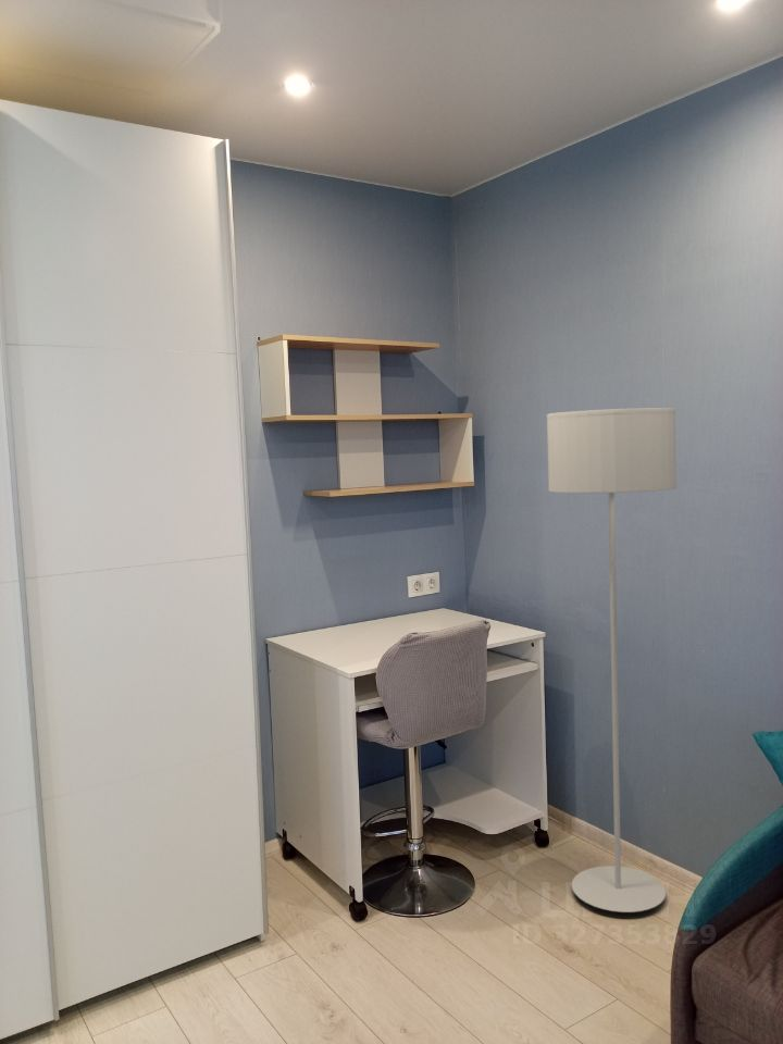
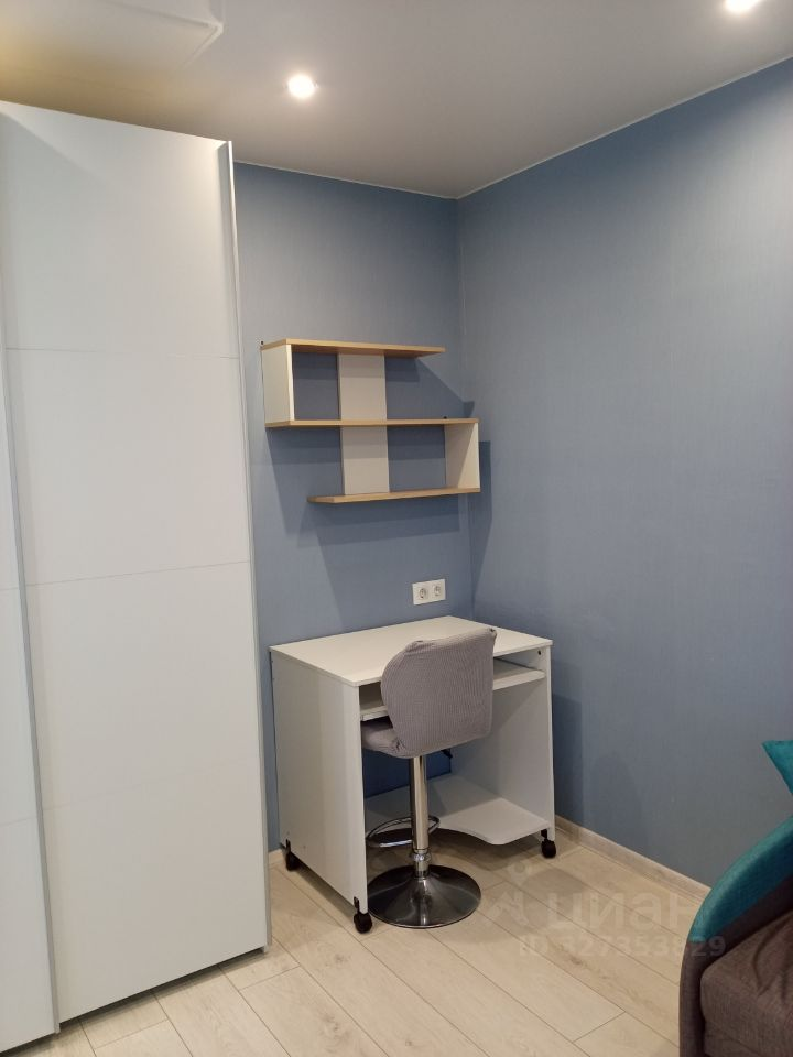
- floor lamp [546,407,678,913]
